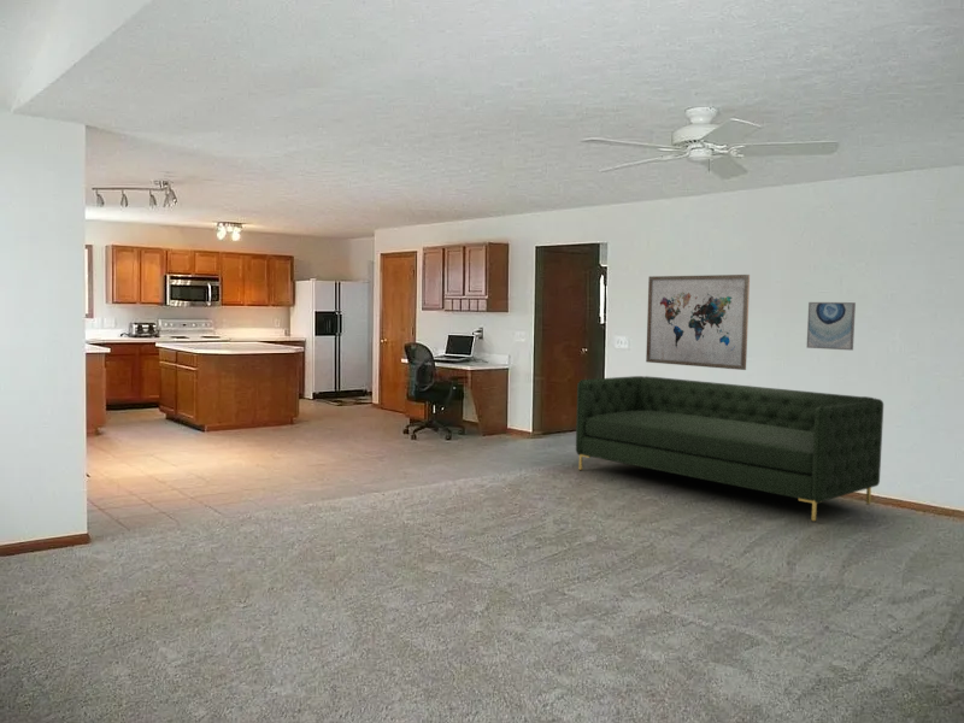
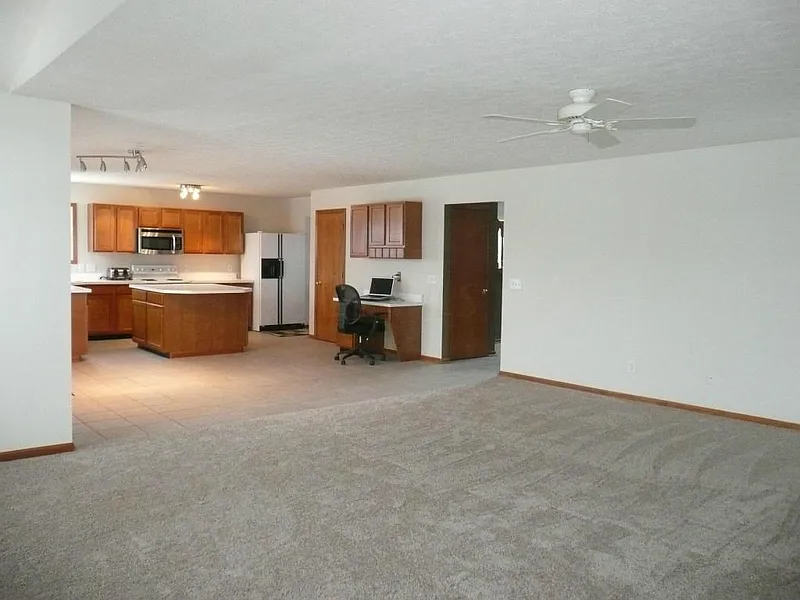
- sofa [575,375,884,523]
- wall art [806,301,857,352]
- wall art [645,274,751,371]
